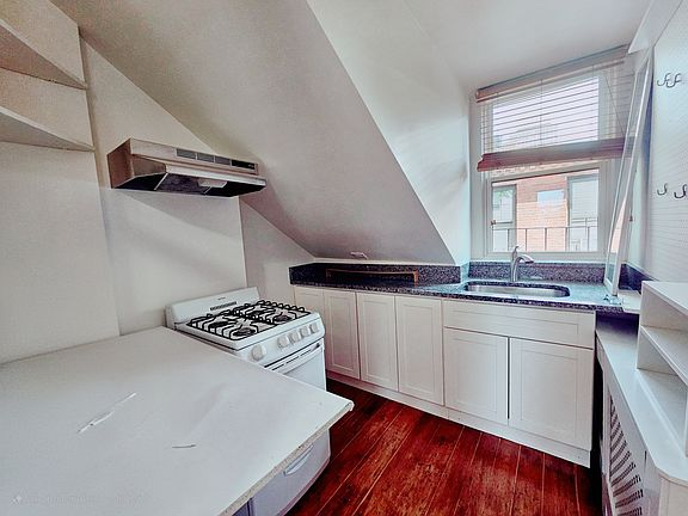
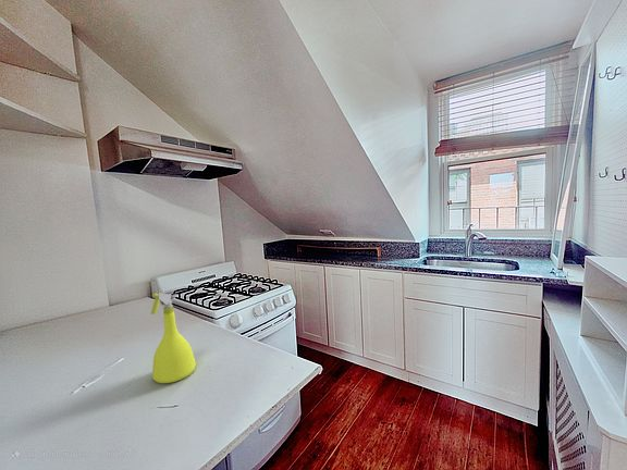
+ spray bottle [149,292,197,384]
